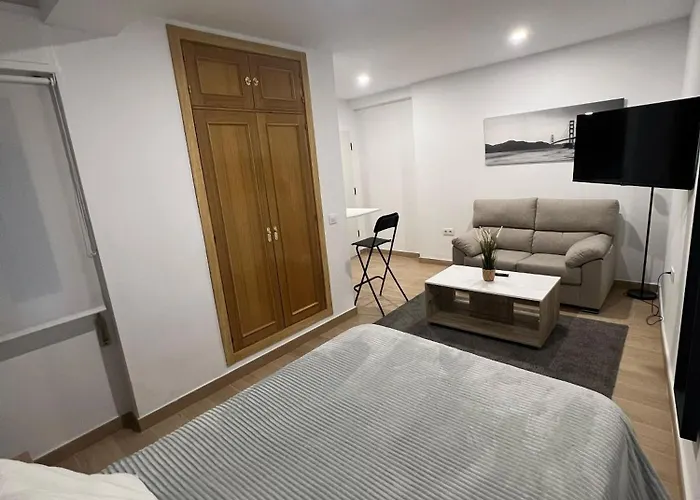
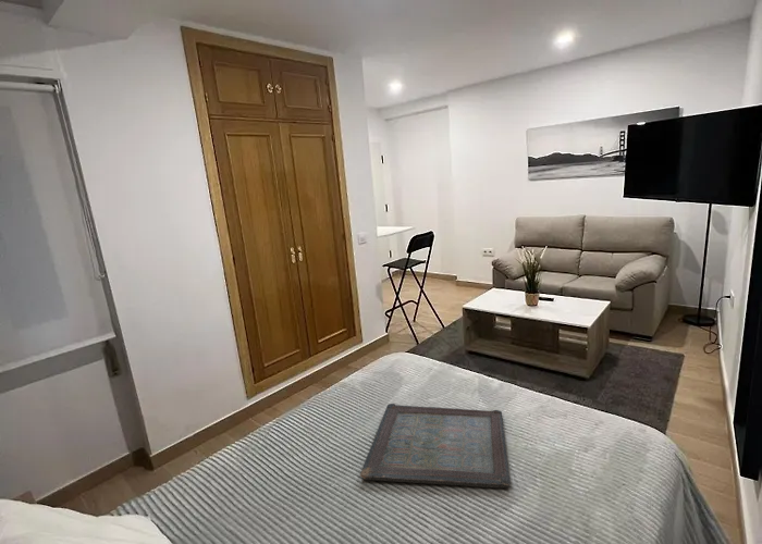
+ serving tray [359,403,512,489]
